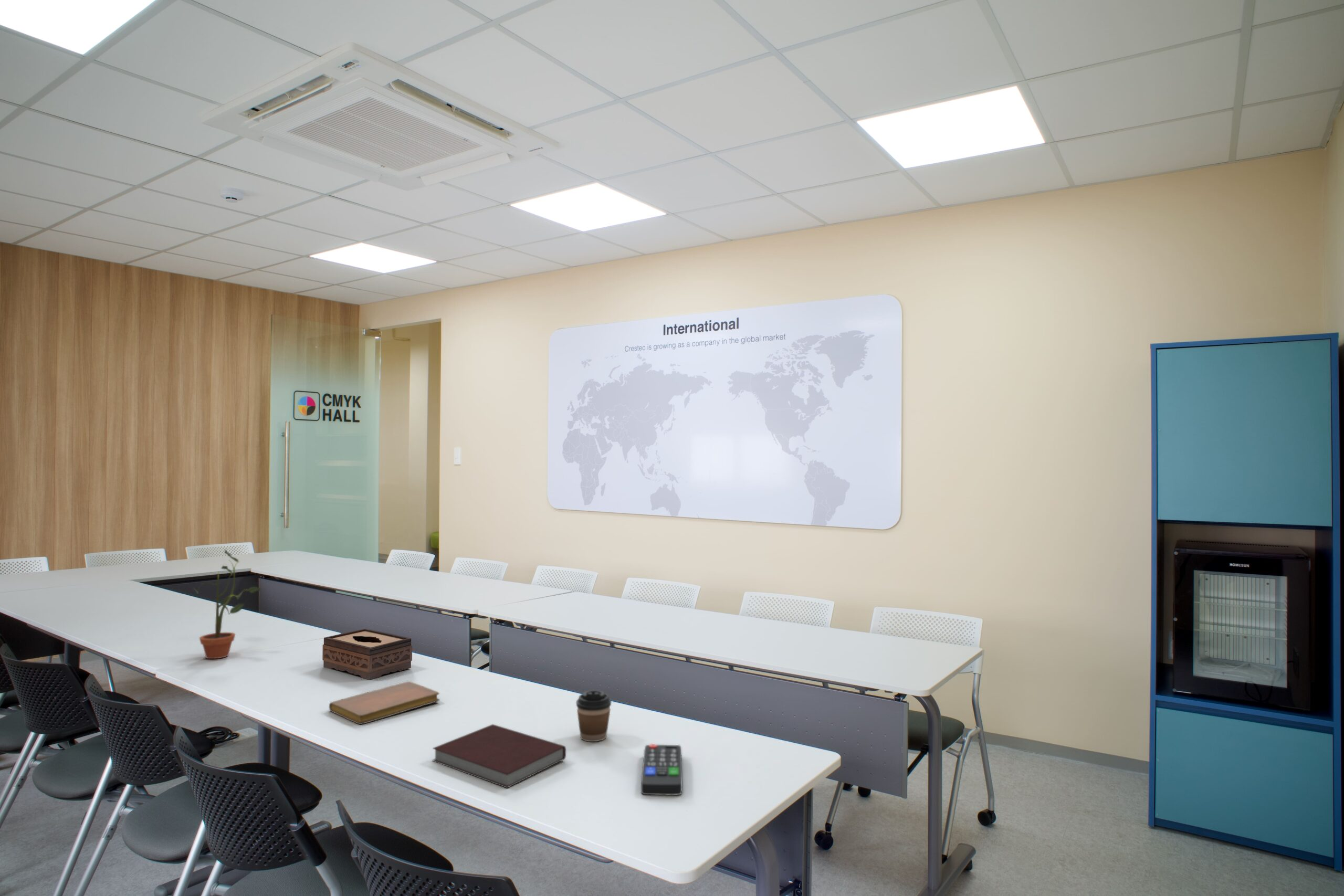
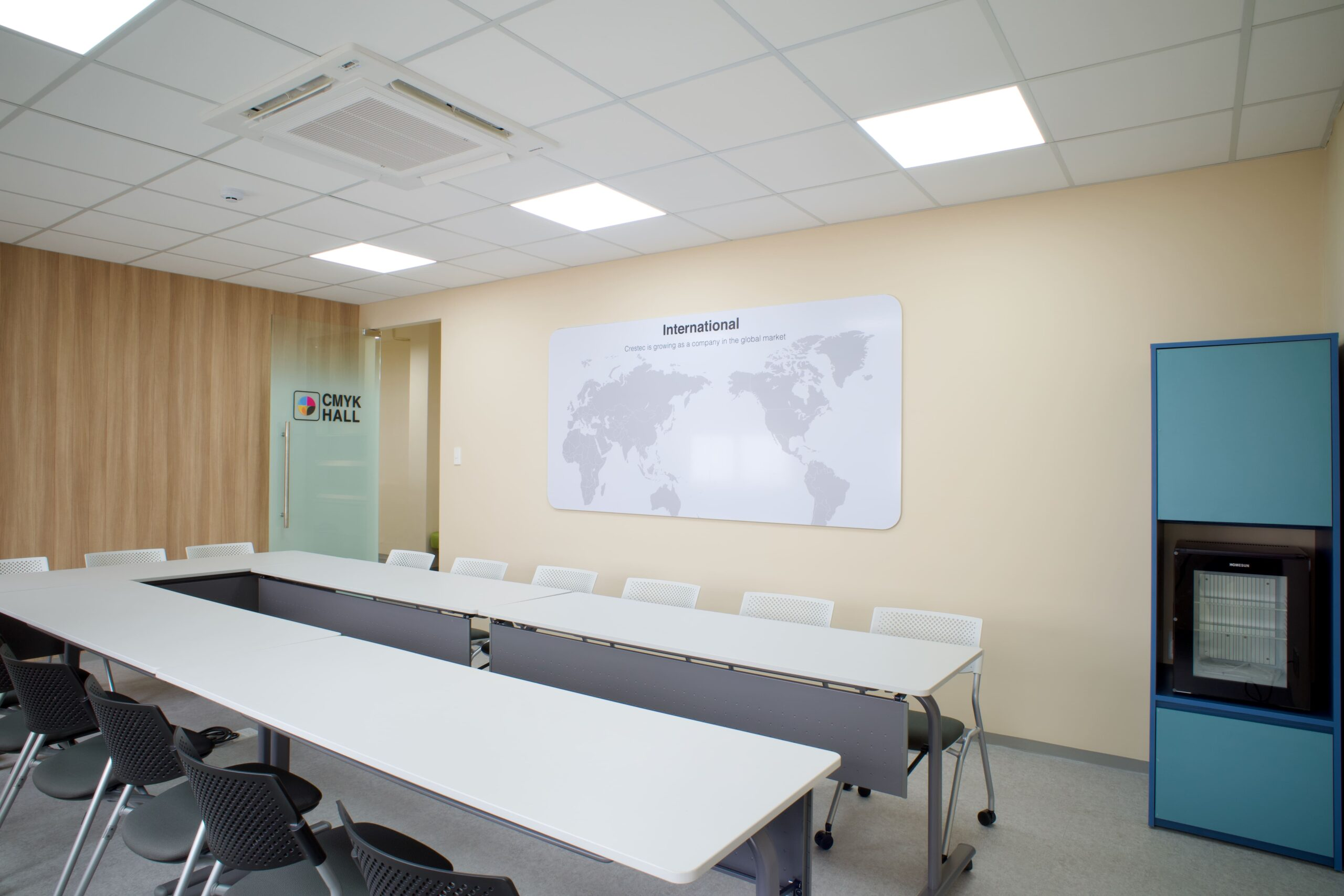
- notebook [329,681,440,725]
- tissue box [322,628,413,680]
- remote control [640,743,682,796]
- potted plant [192,549,261,659]
- coffee cup [575,690,612,742]
- notebook [432,724,566,788]
